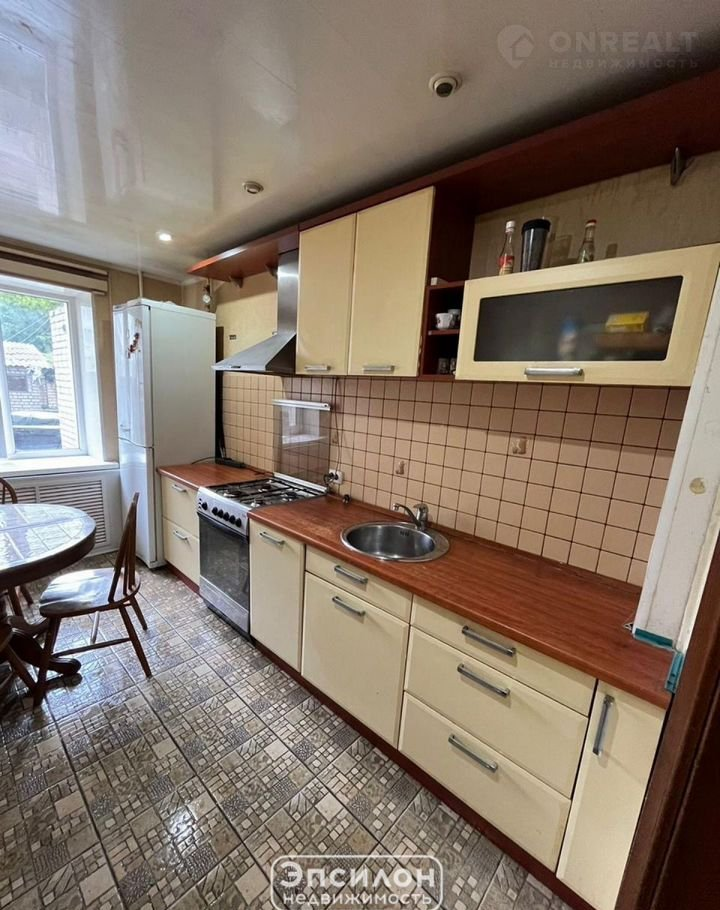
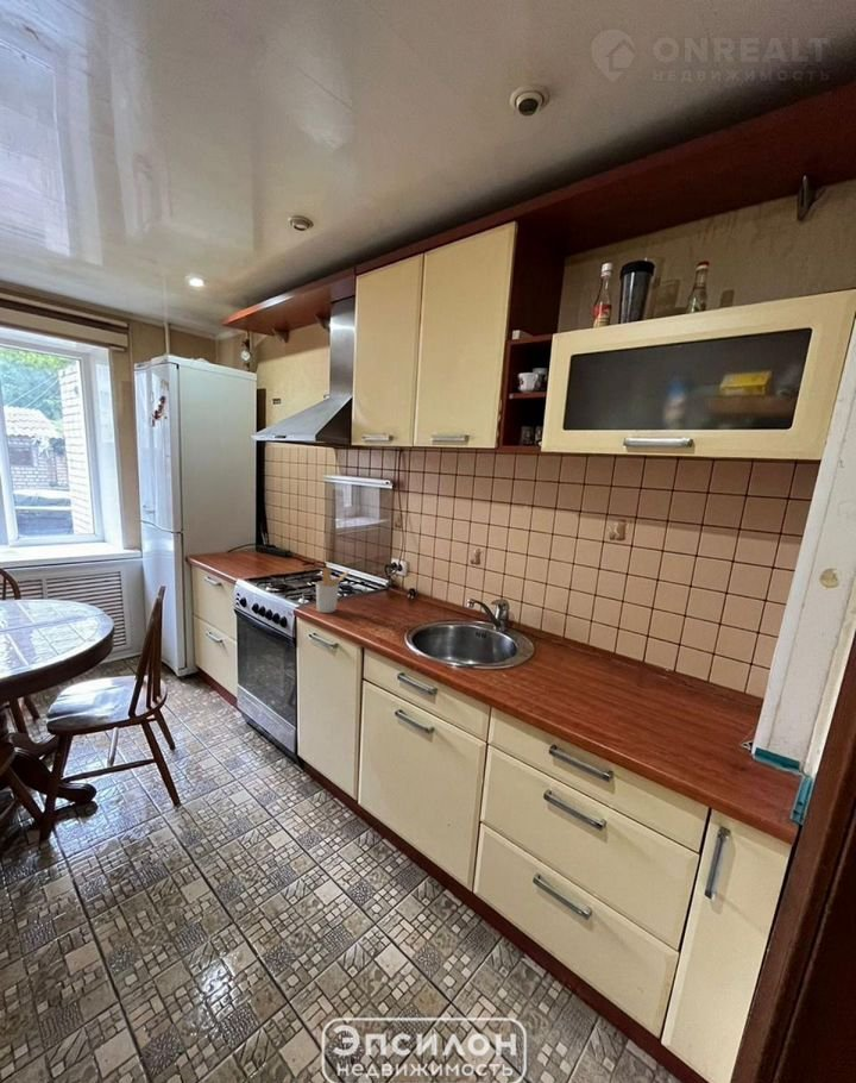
+ utensil holder [315,566,350,614]
